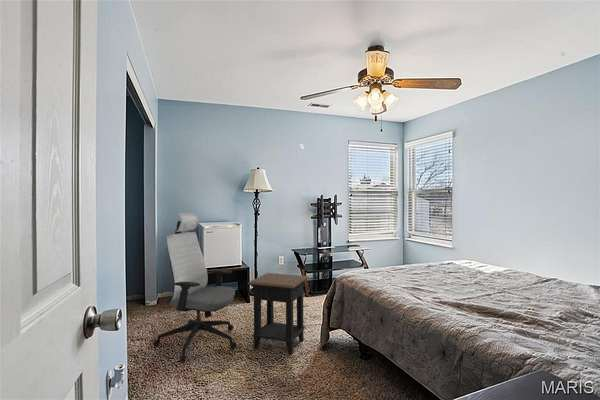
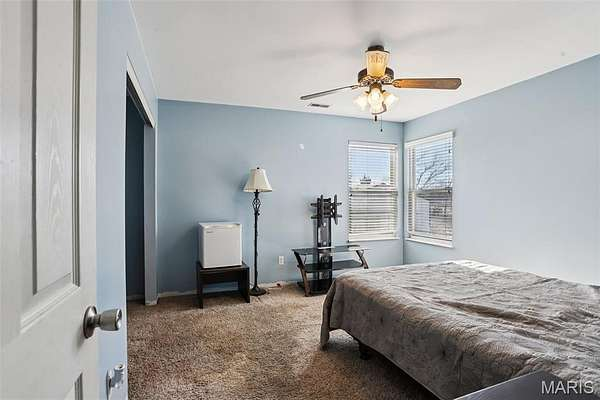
- side table [247,272,309,356]
- office chair [152,212,238,363]
